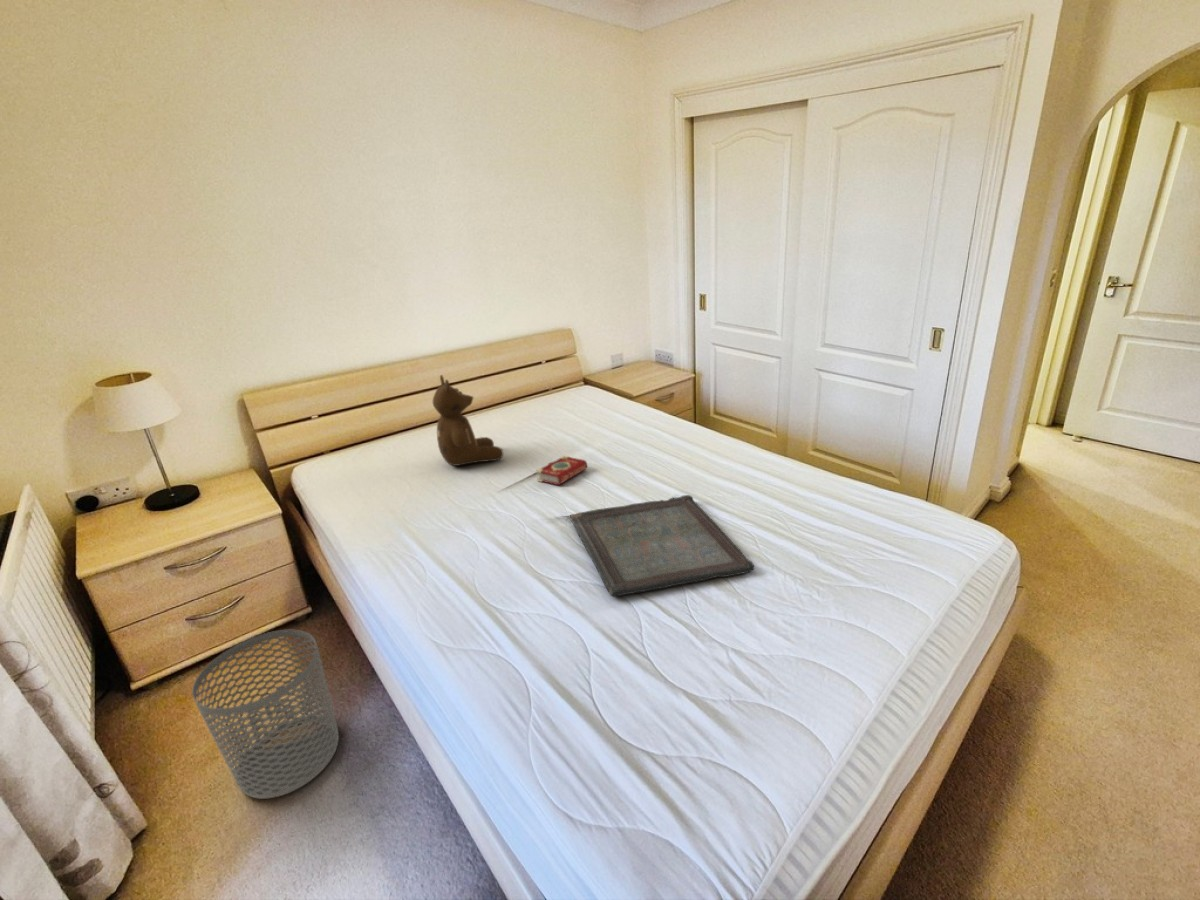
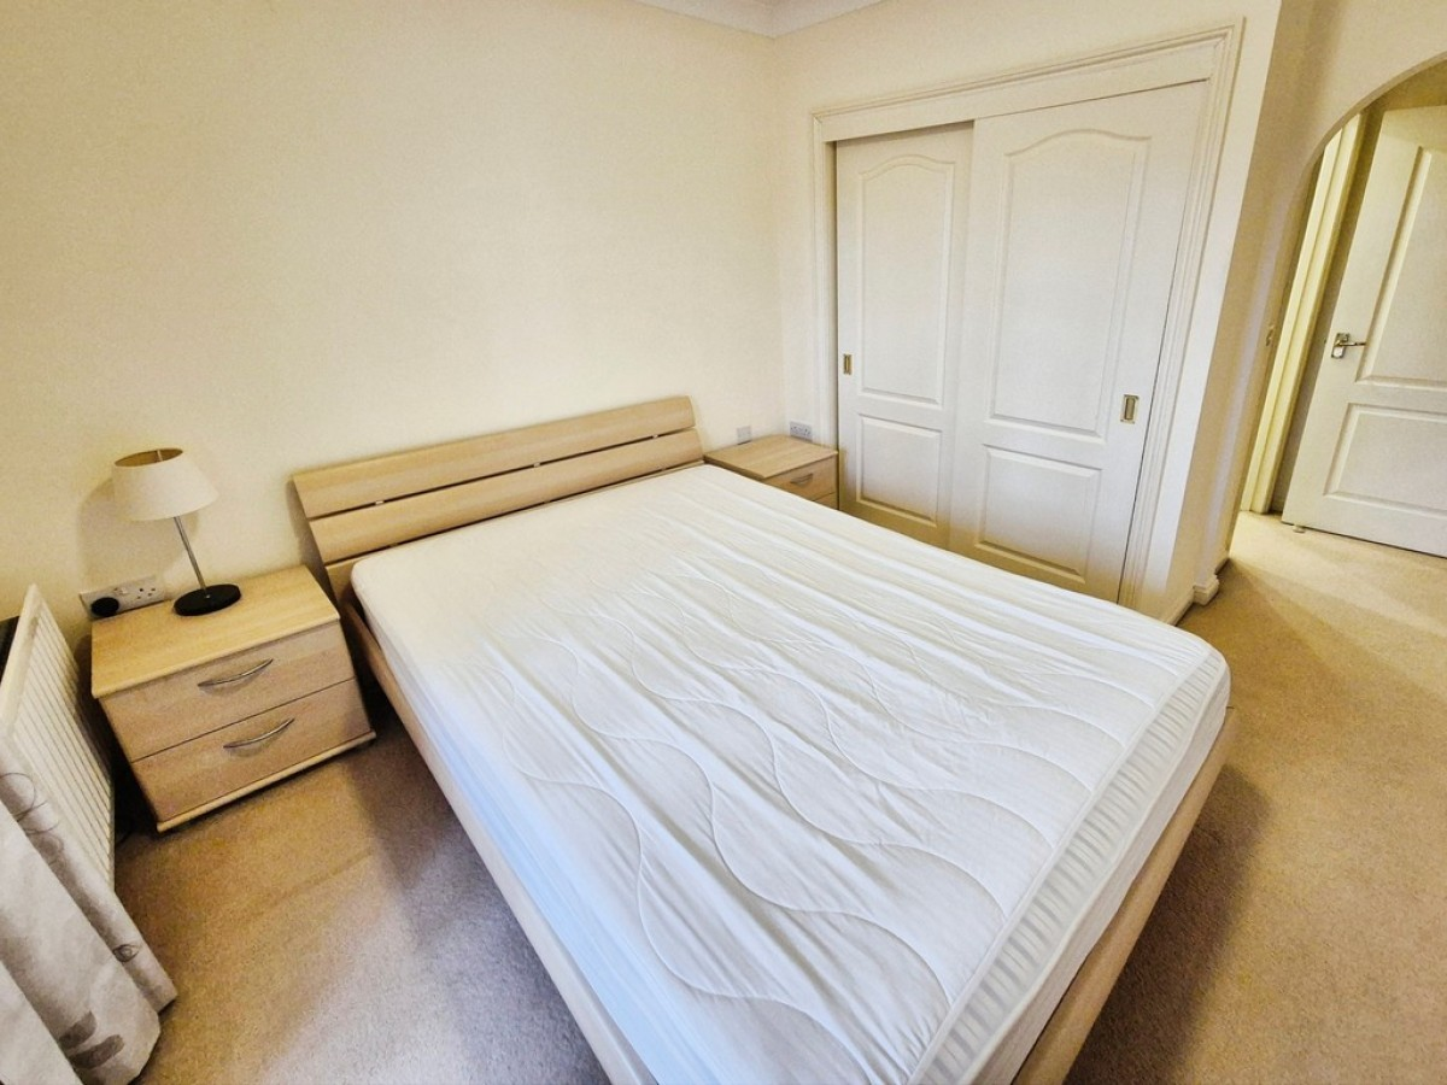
- book [535,454,588,486]
- serving tray [569,494,756,597]
- teddy bear [432,374,504,467]
- waste bin [191,629,340,800]
